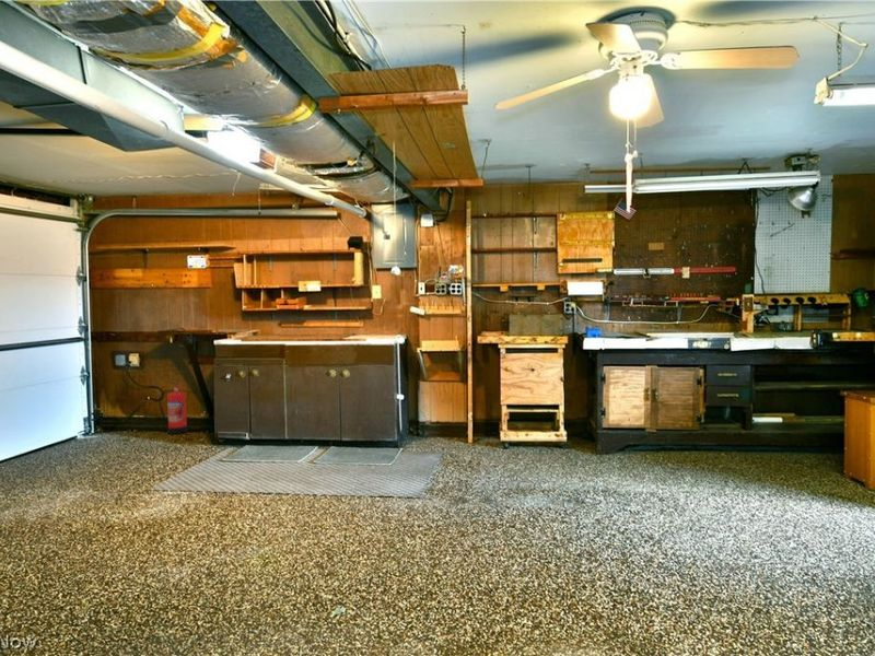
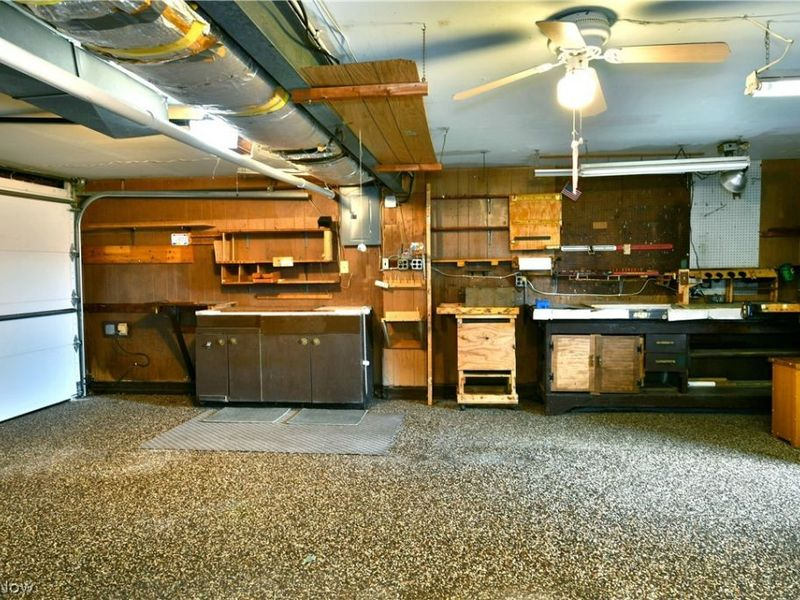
- fire extinguisher [158,382,189,435]
